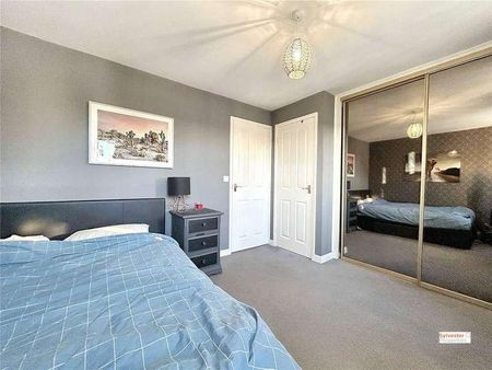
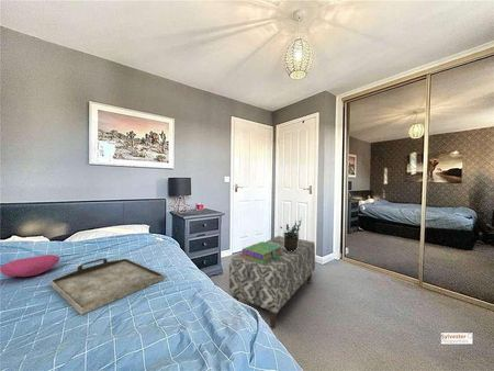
+ bench [228,235,316,330]
+ serving tray [49,257,165,316]
+ potted plant [280,218,303,251]
+ cushion [0,254,61,278]
+ stack of books [240,240,283,266]
